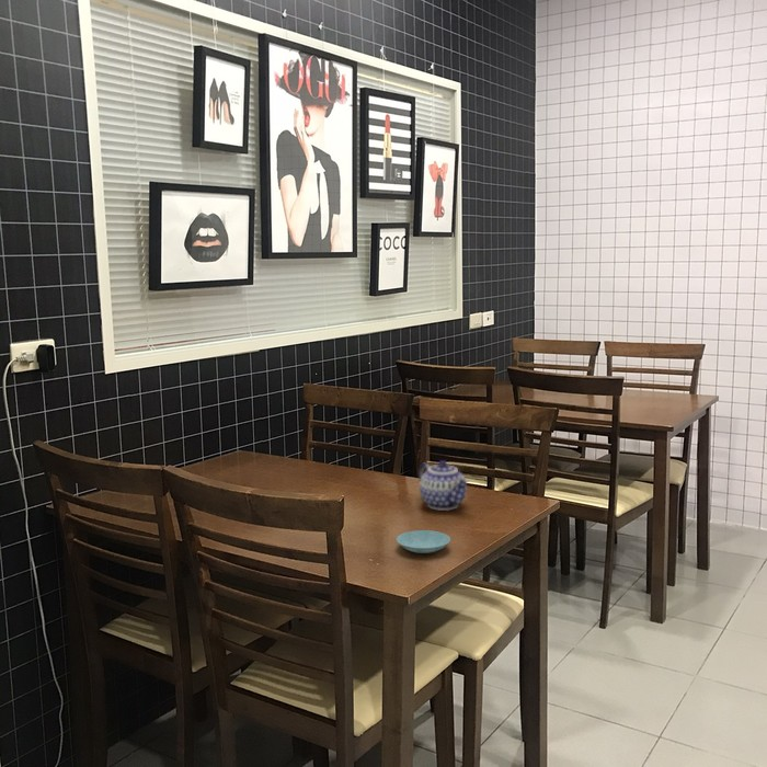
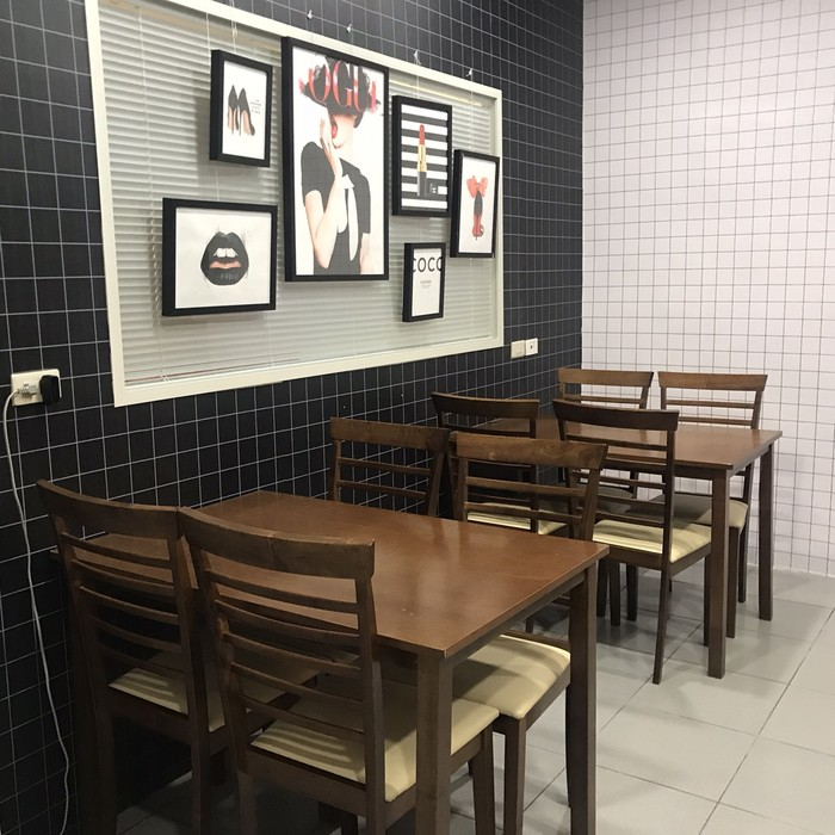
- teapot [417,459,470,512]
- saucer [396,529,451,554]
